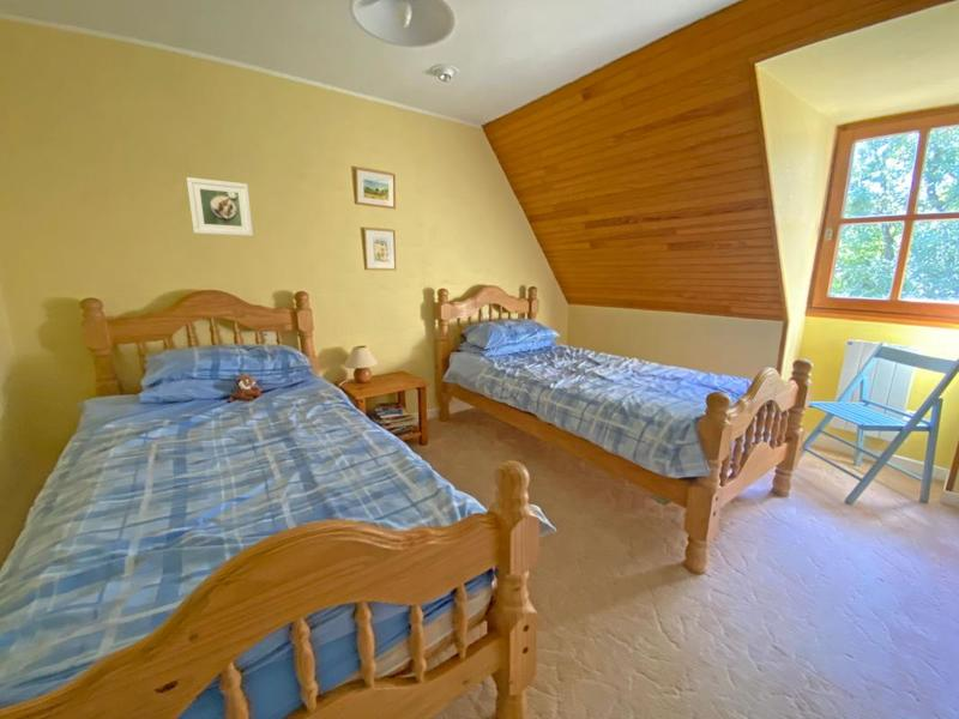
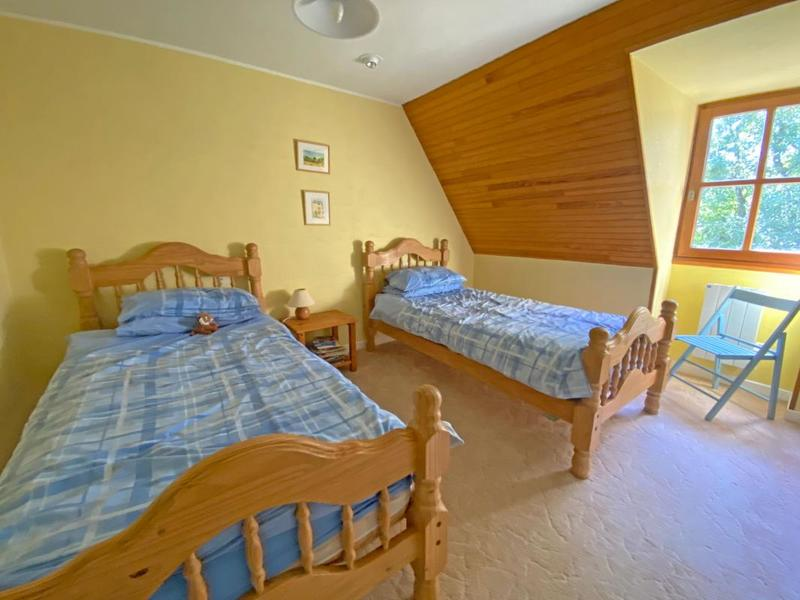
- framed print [186,176,254,237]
